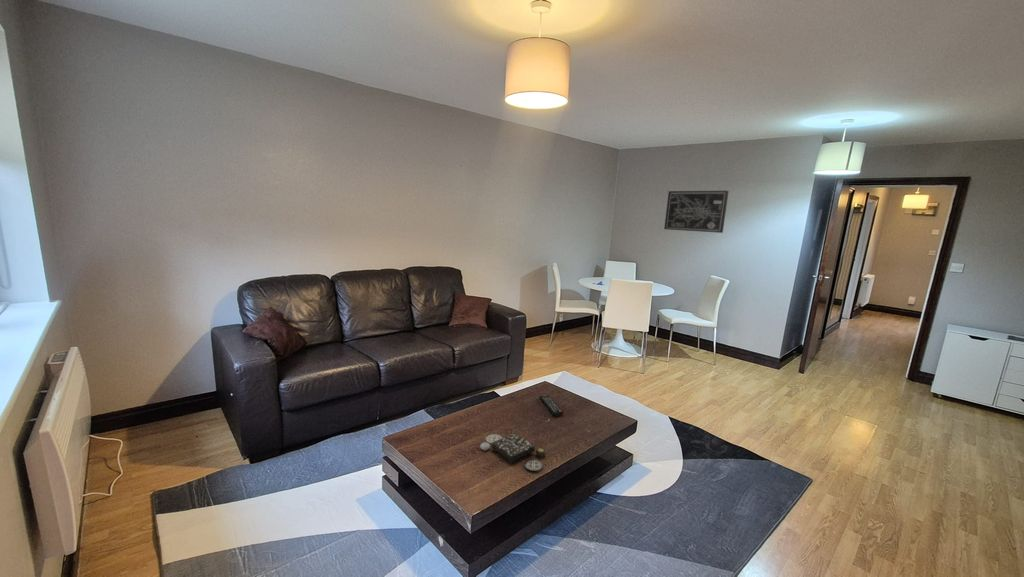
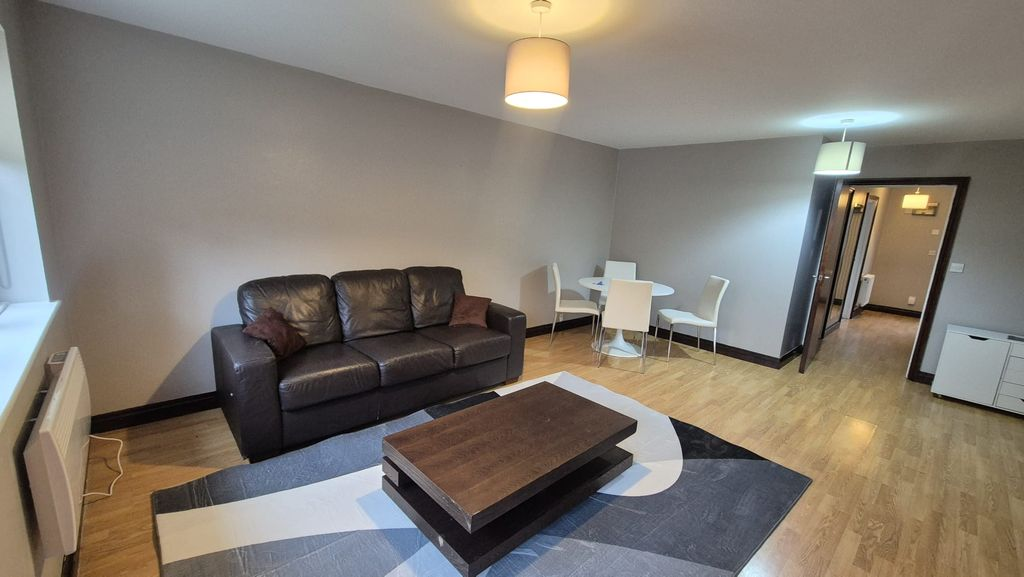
- wall art [663,190,730,234]
- remote control [538,394,564,417]
- board game [479,432,546,472]
